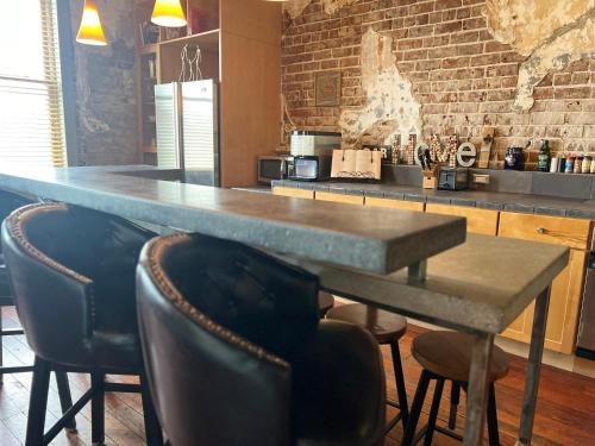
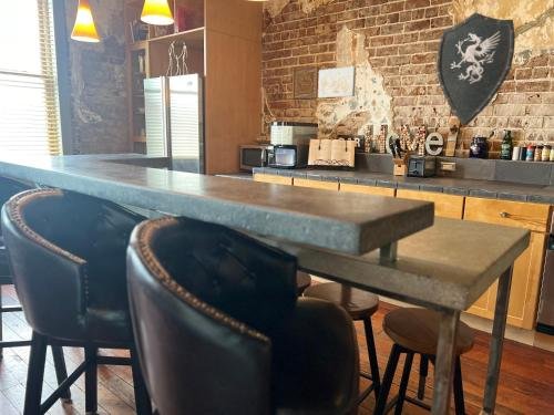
+ wall art [317,65,357,98]
+ shield [435,11,516,127]
